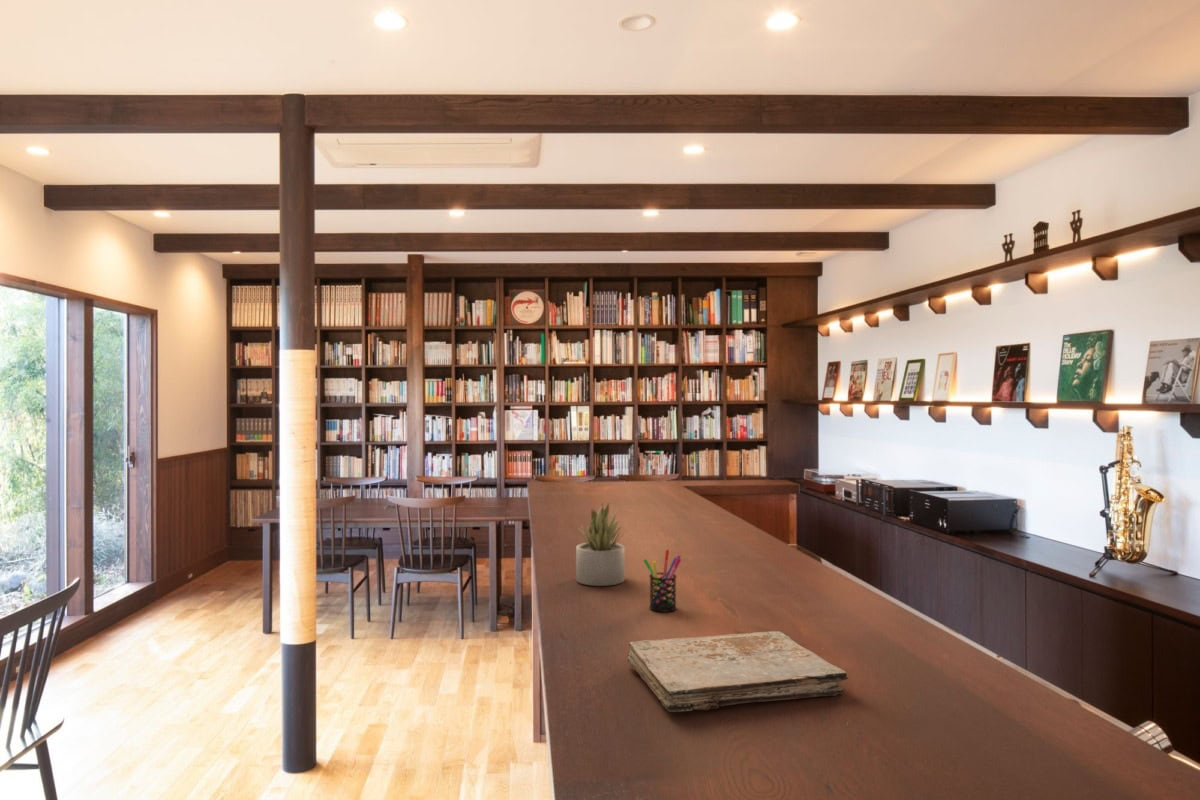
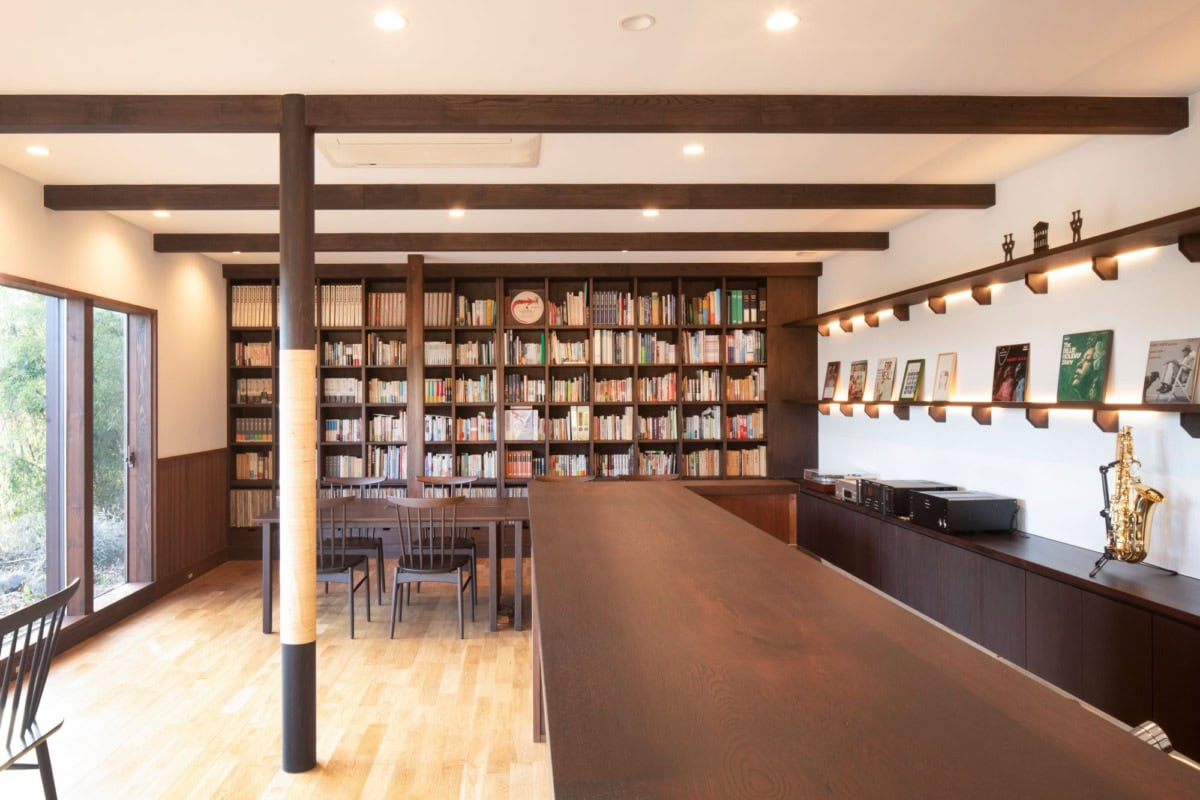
- book [626,630,849,713]
- pen holder [642,548,682,613]
- succulent plant [575,501,626,587]
